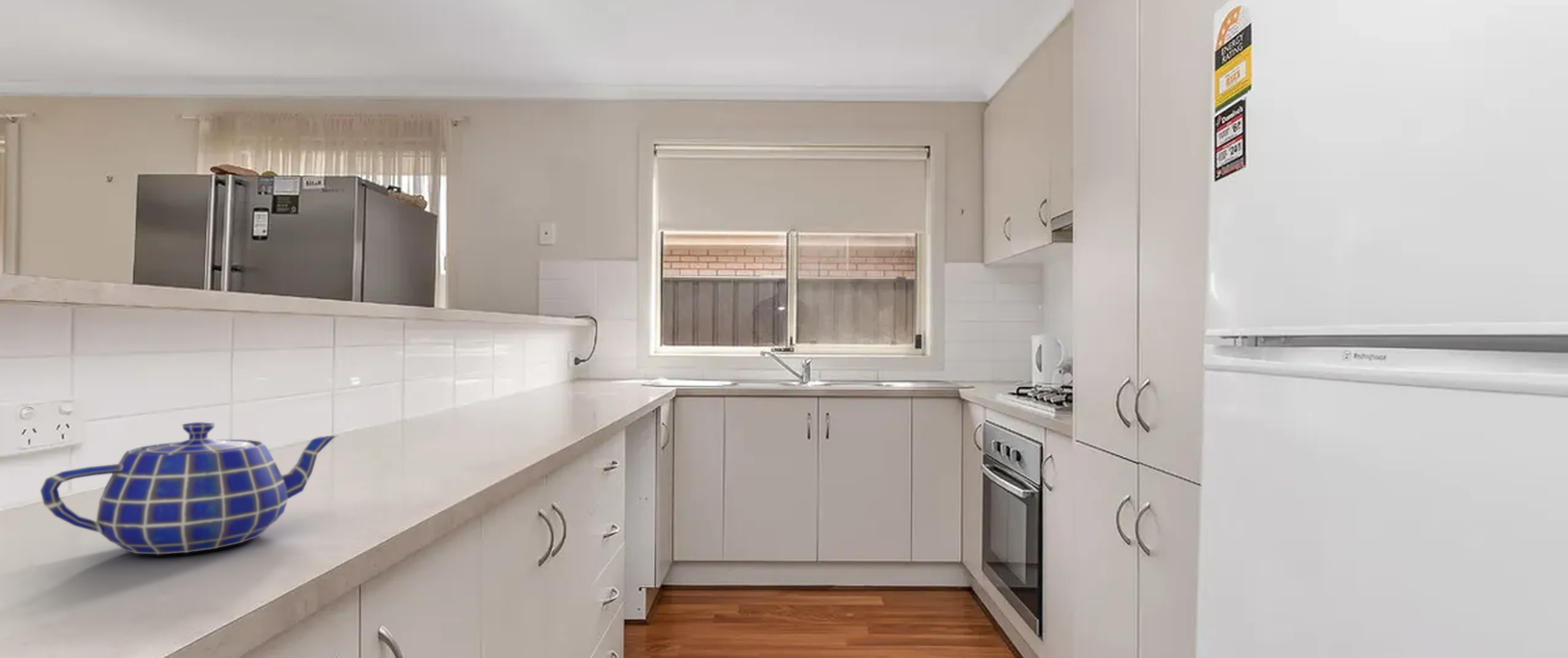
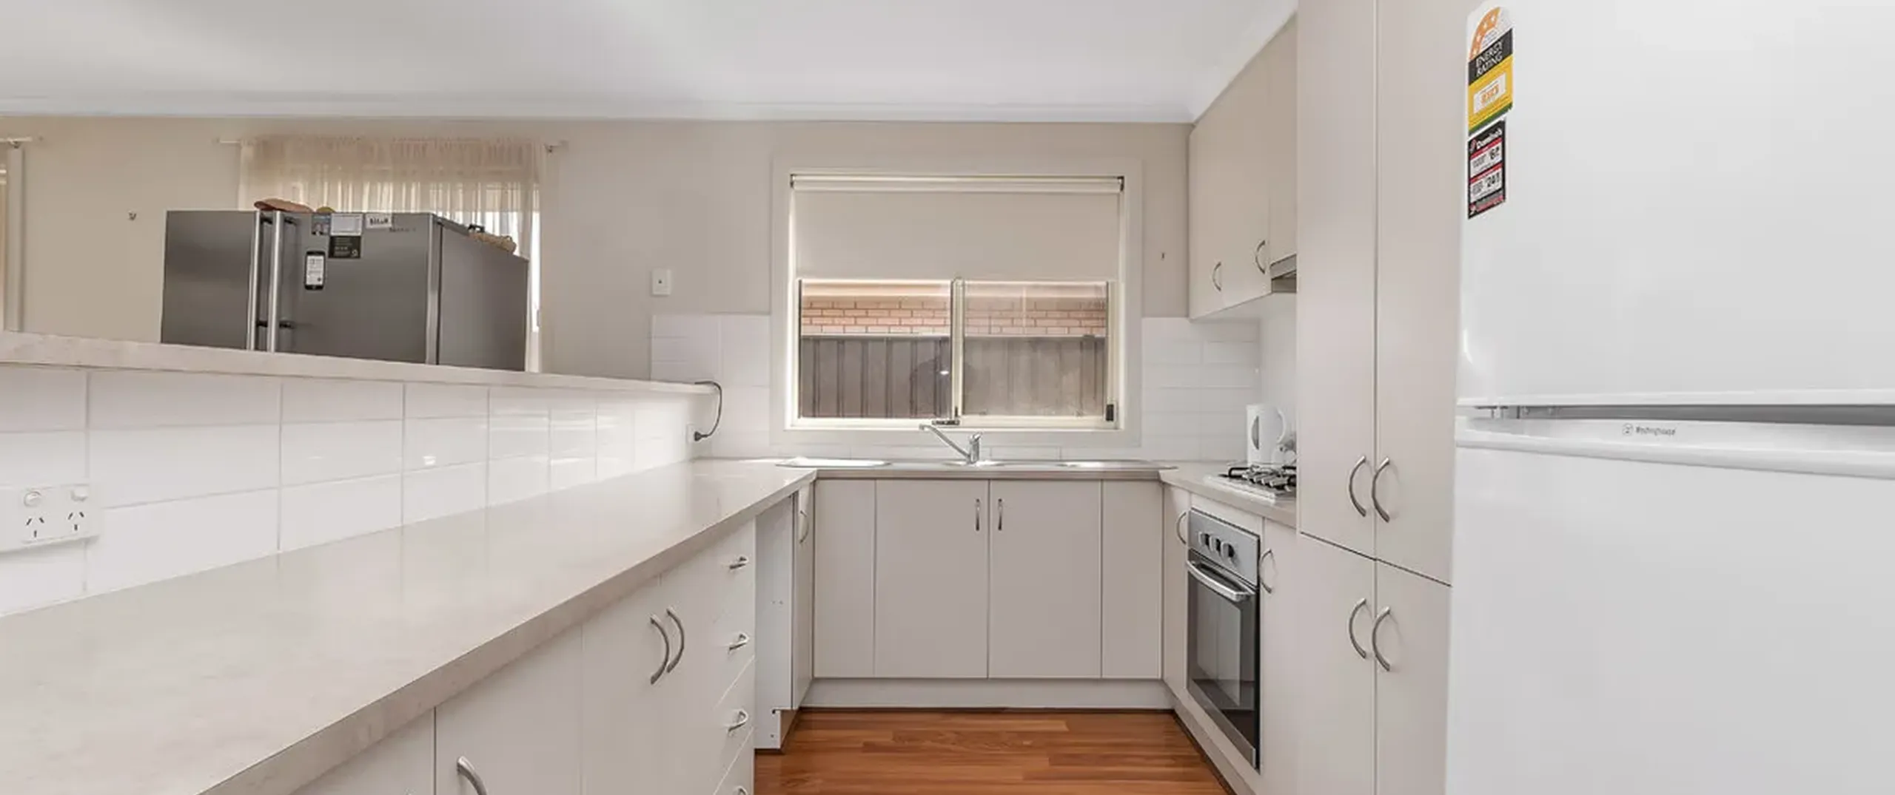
- teapot [40,421,339,555]
